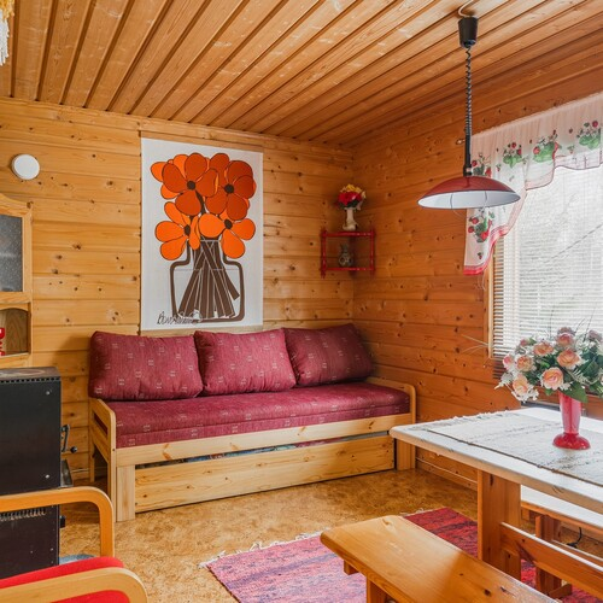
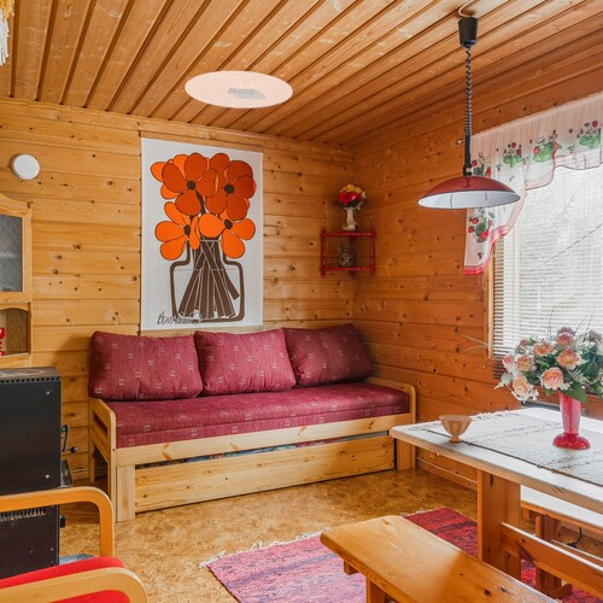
+ teacup [438,414,474,443]
+ ceiling light [185,70,294,110]
